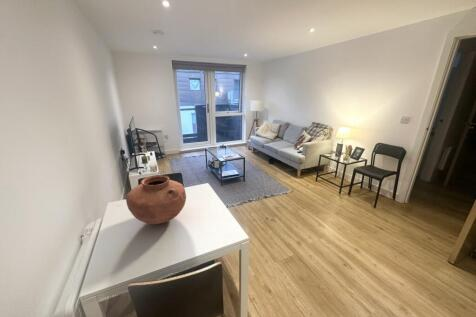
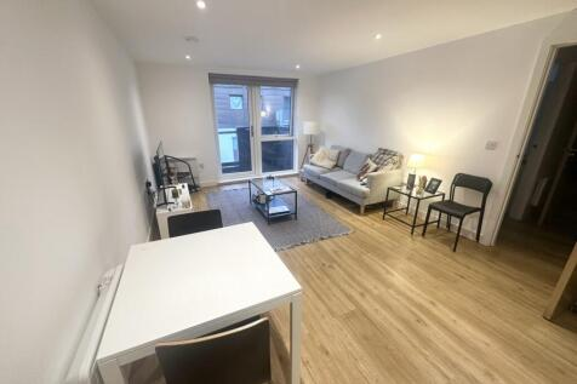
- vase [125,174,187,225]
